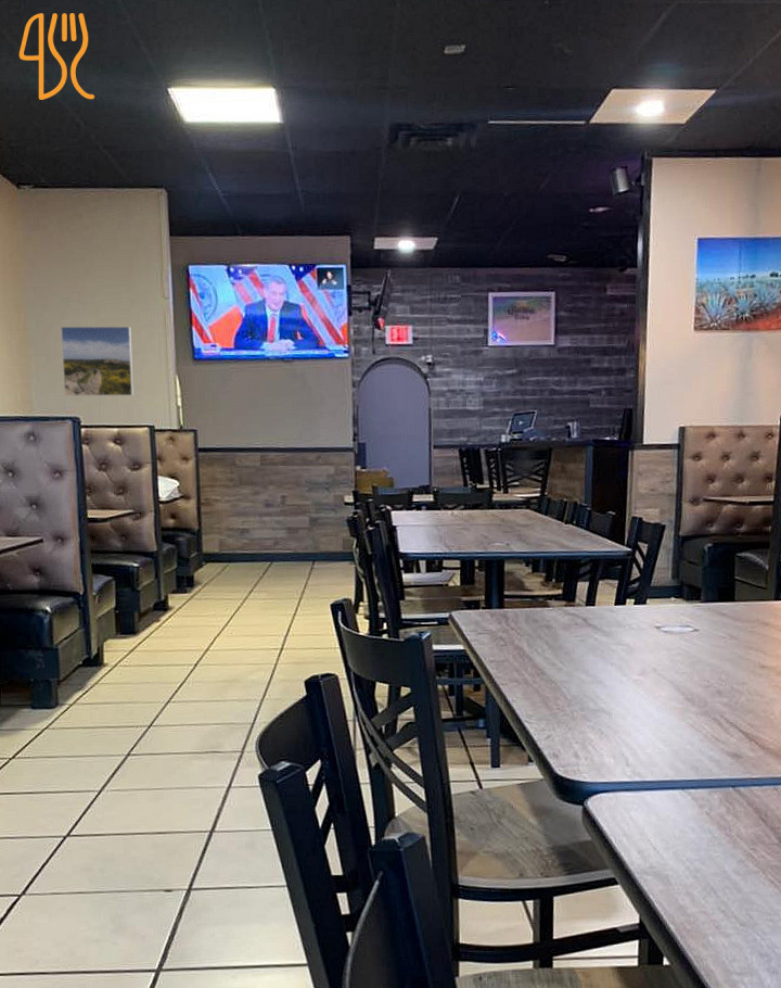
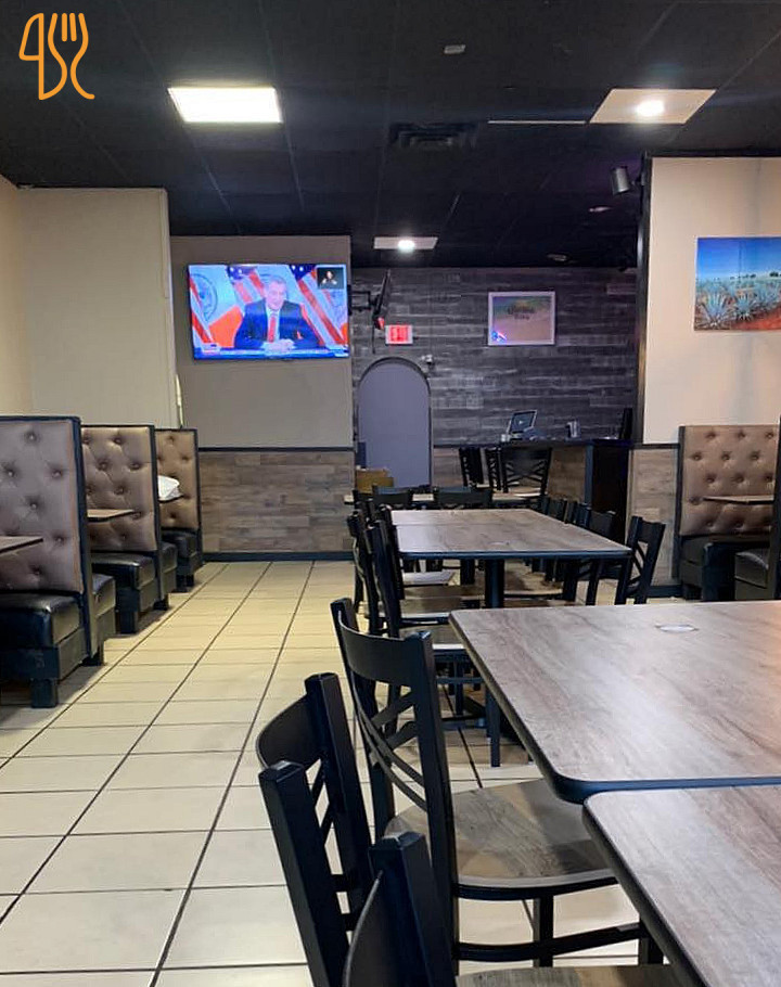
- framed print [60,326,135,397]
